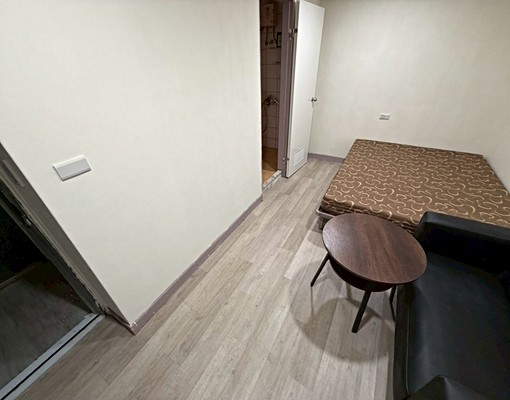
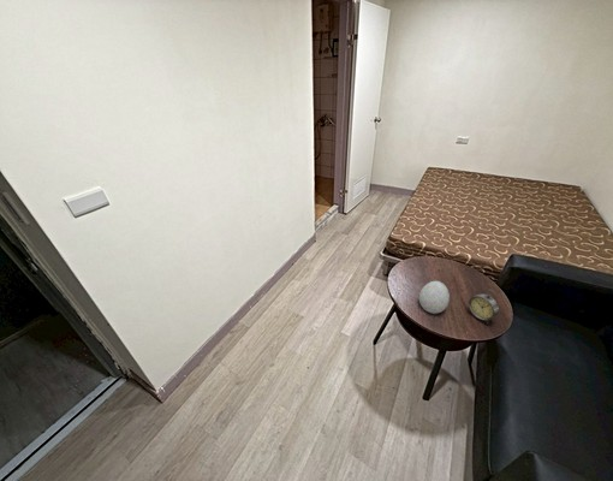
+ decorative egg [418,280,451,315]
+ alarm clock [468,289,500,326]
